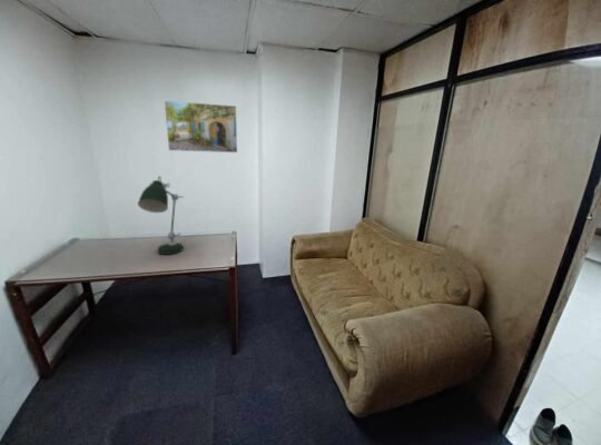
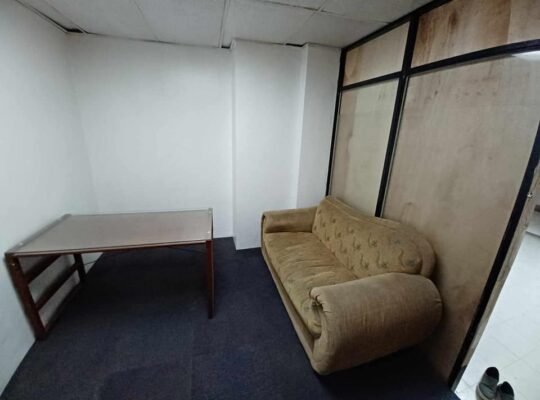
- desk lamp [137,175,185,256]
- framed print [162,99,238,154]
